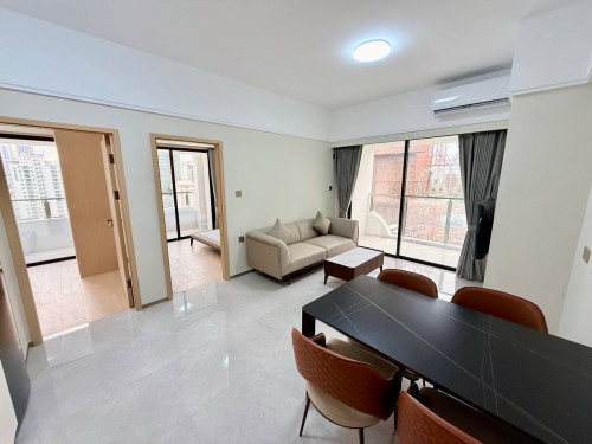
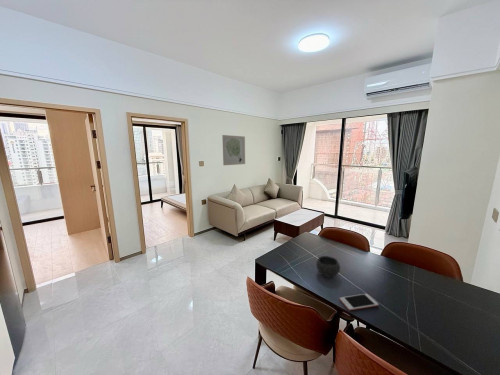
+ cell phone [339,293,379,311]
+ wall art [221,134,246,166]
+ bowl [315,255,341,278]
